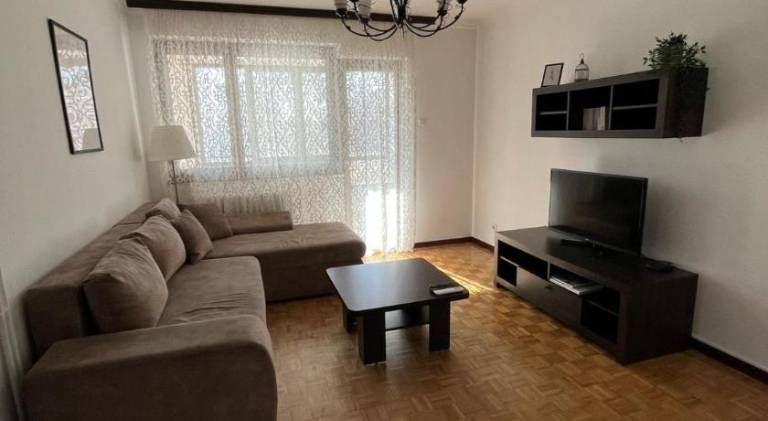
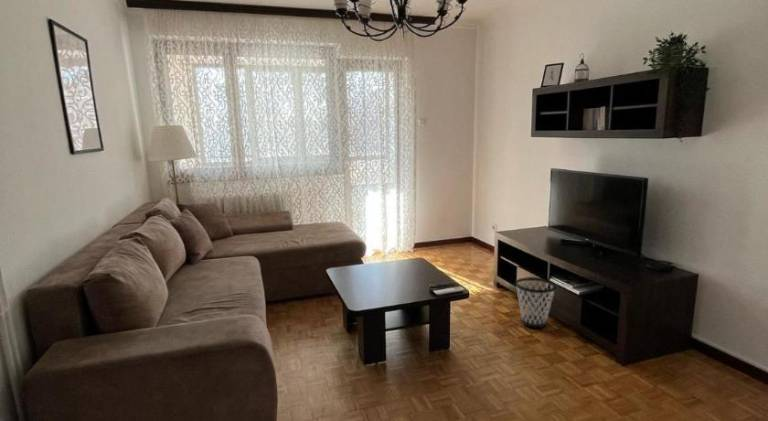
+ wastebasket [514,276,557,329]
